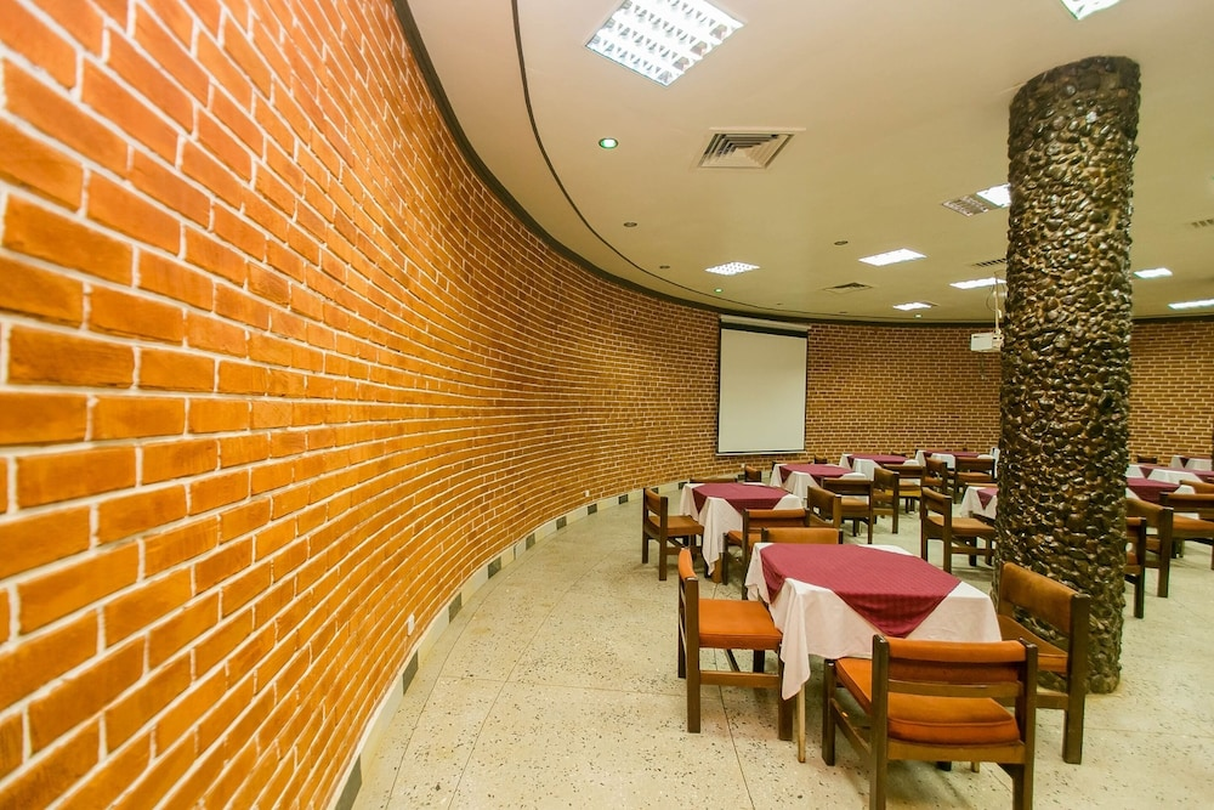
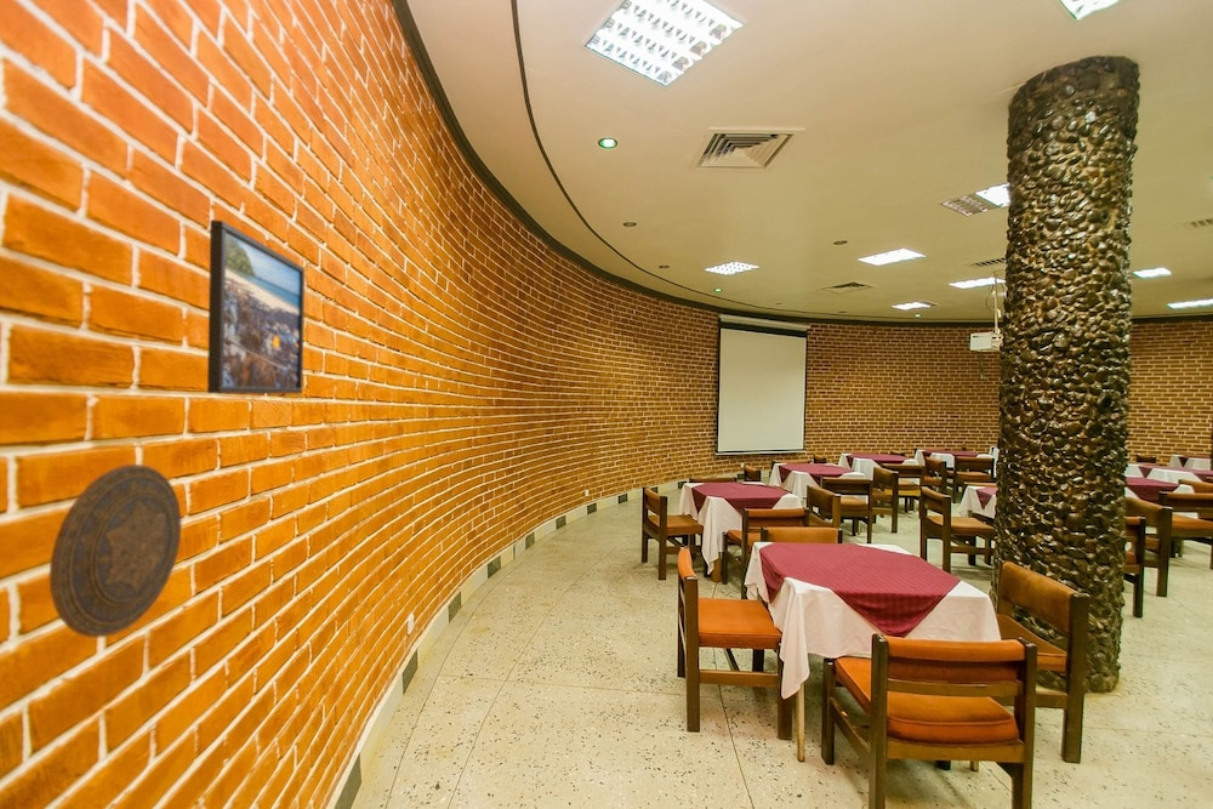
+ decorative plate [49,463,183,638]
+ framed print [206,218,306,395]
